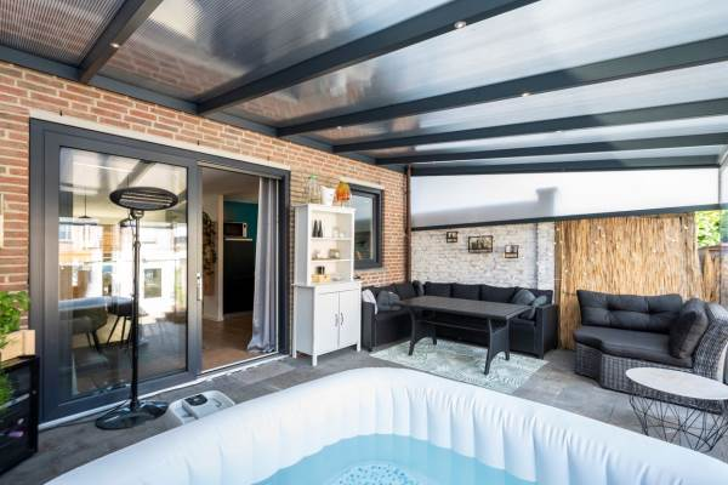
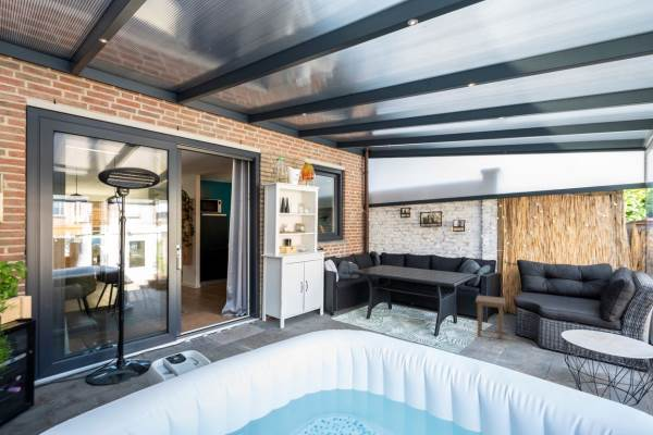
+ stool [475,295,506,340]
